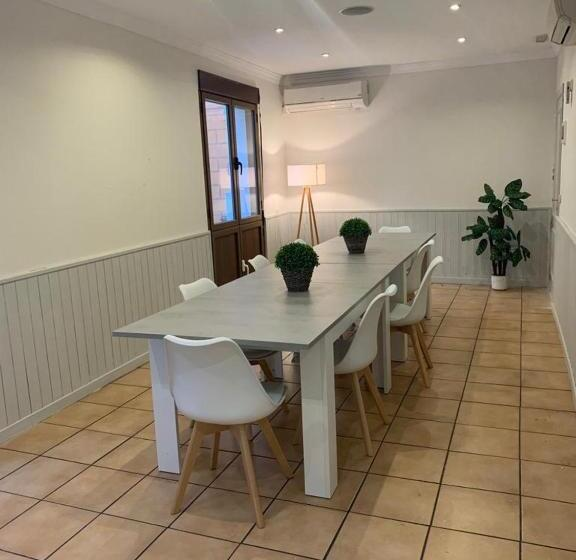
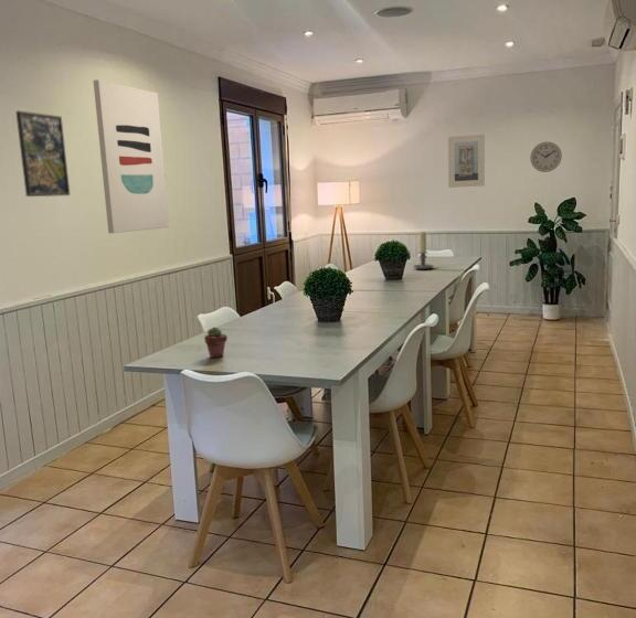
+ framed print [14,109,72,198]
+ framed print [447,134,486,189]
+ wall art [93,78,170,234]
+ wall clock [529,141,563,173]
+ potted succulent [203,326,229,359]
+ candle holder [412,231,434,270]
